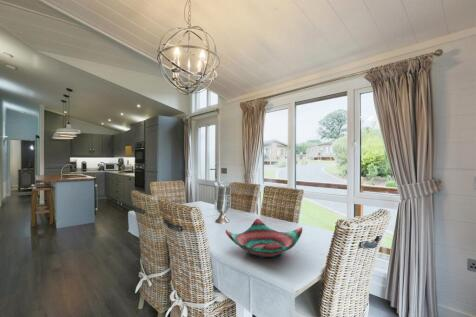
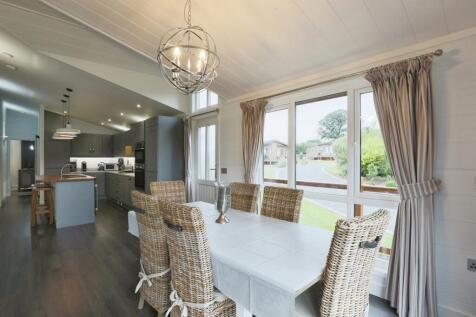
- decorative bowl [225,218,303,259]
